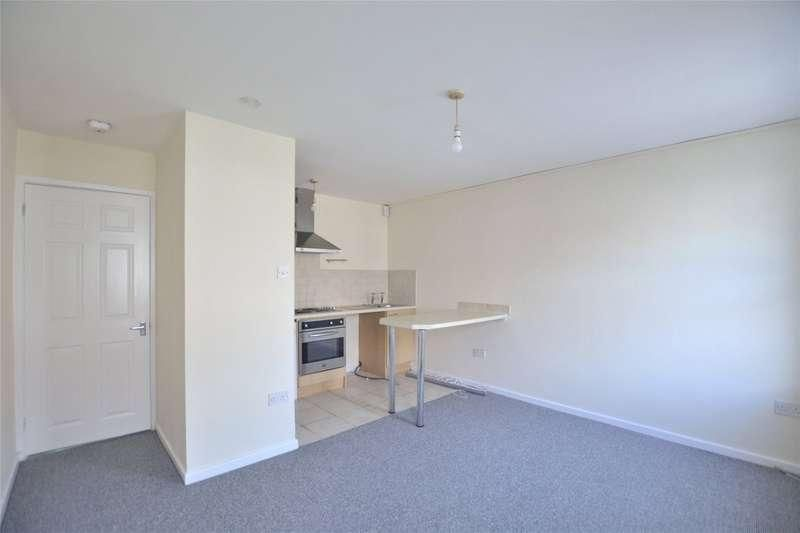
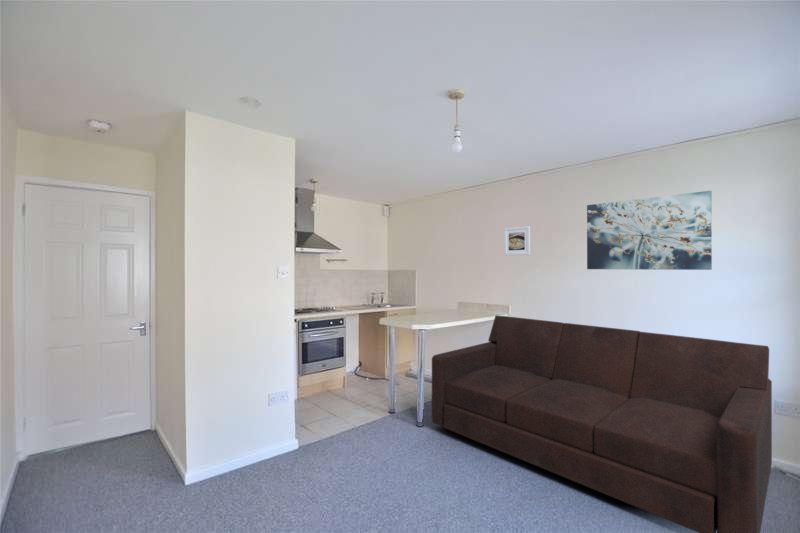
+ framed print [503,225,531,256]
+ sofa [431,314,773,533]
+ wall art [586,190,713,271]
